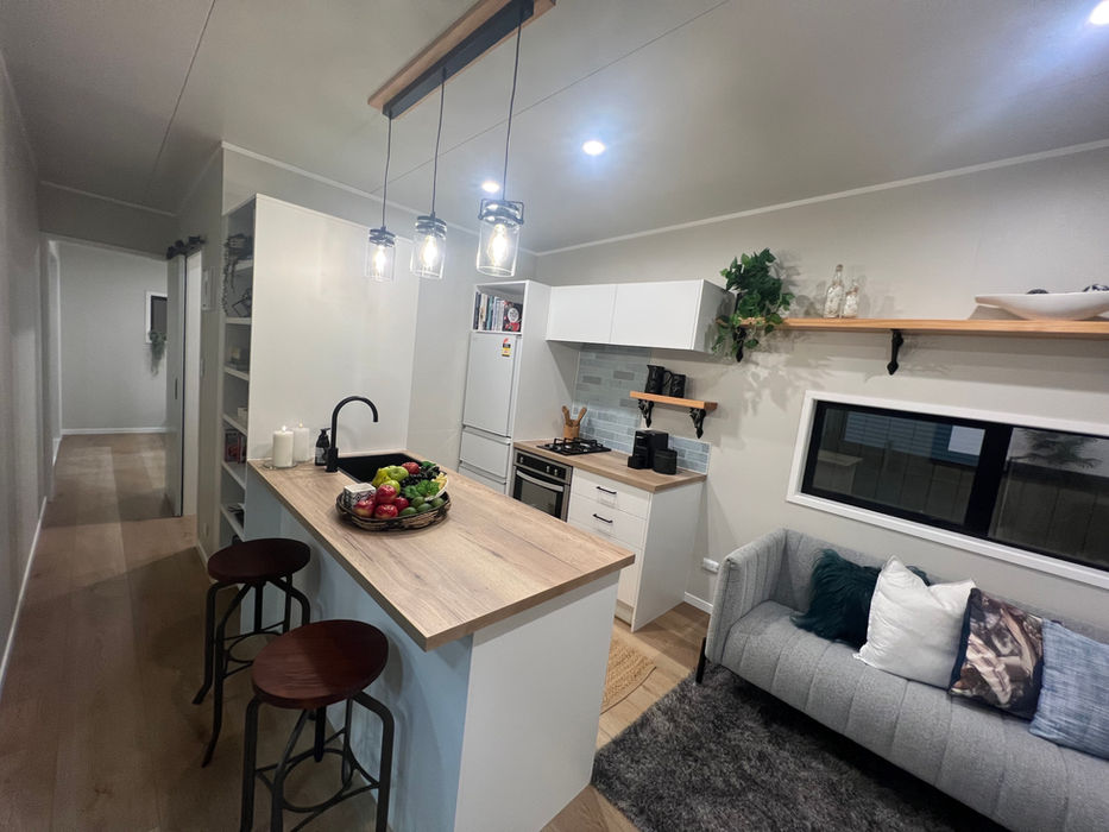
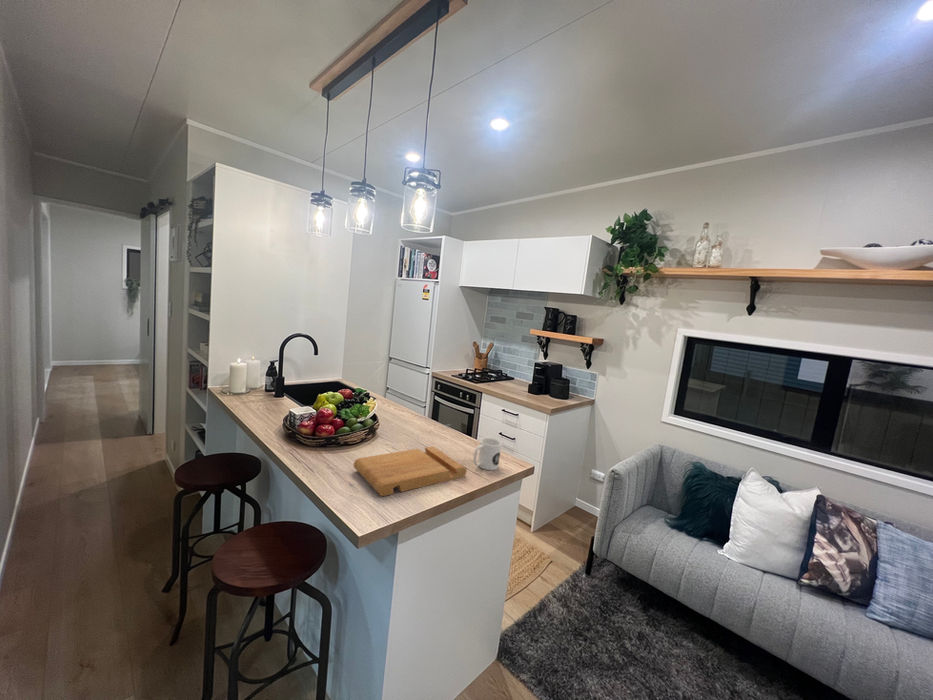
+ mug [472,437,502,471]
+ cutting board [353,445,468,497]
